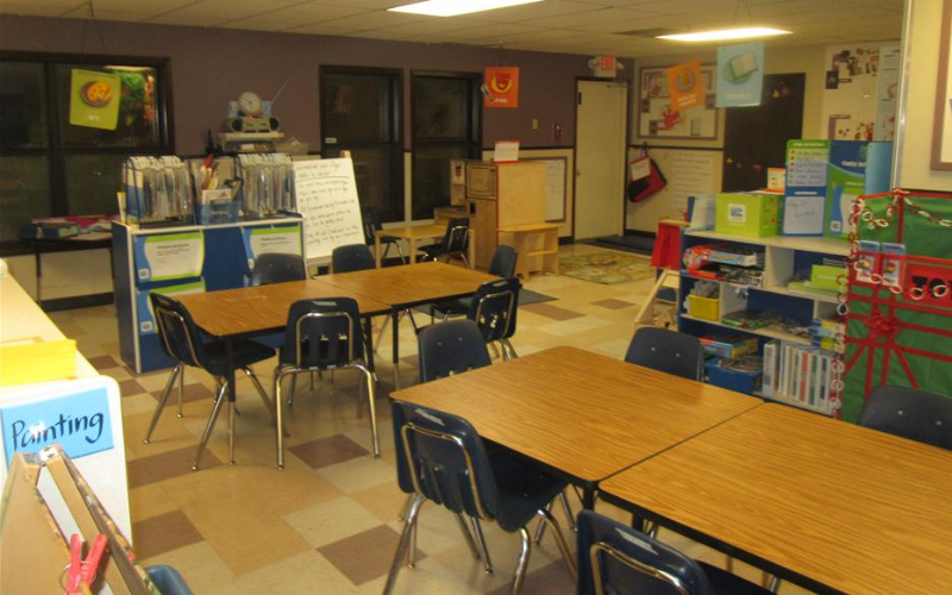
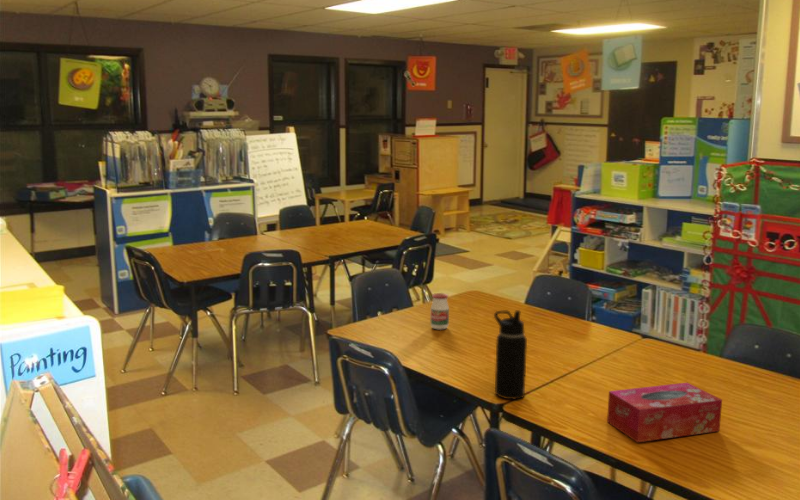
+ jar [429,292,450,331]
+ water bottle [493,309,528,400]
+ tissue box [606,382,723,443]
